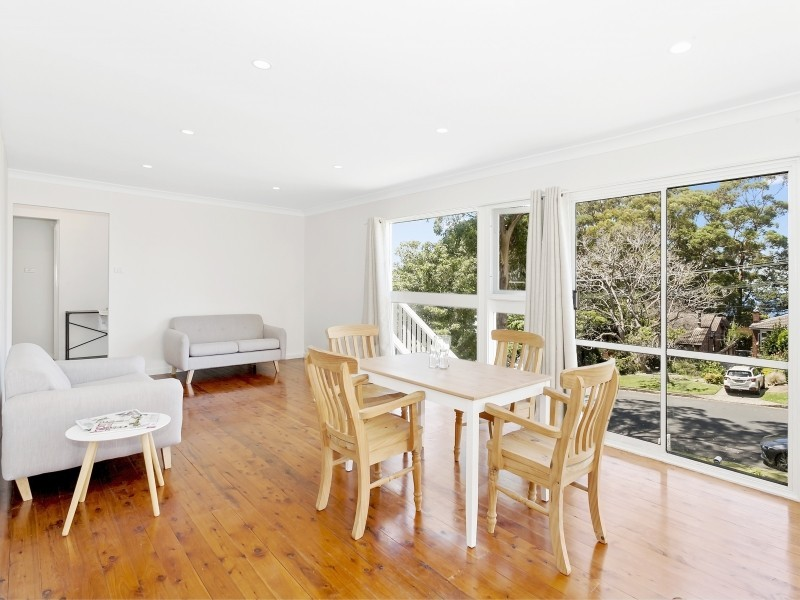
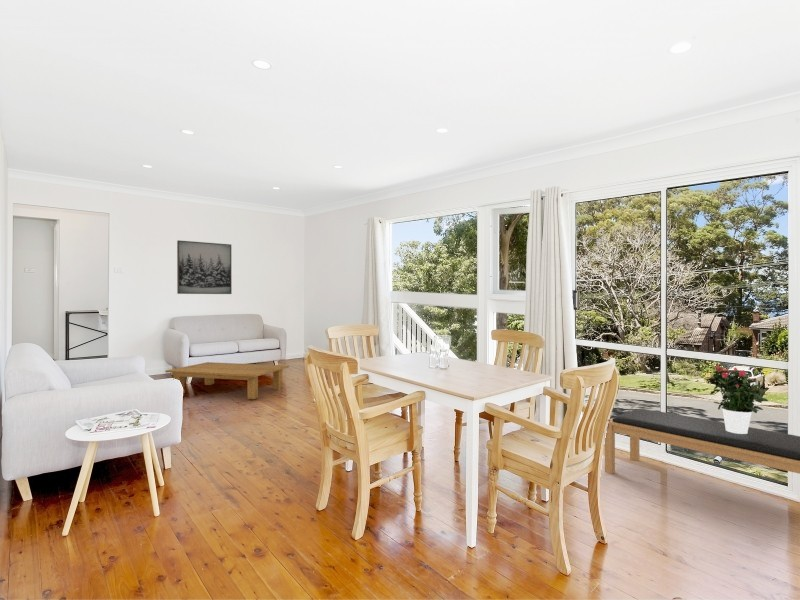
+ coffee table [164,361,290,400]
+ potted flower [705,365,769,434]
+ wall art [176,239,233,295]
+ bench [604,408,800,475]
